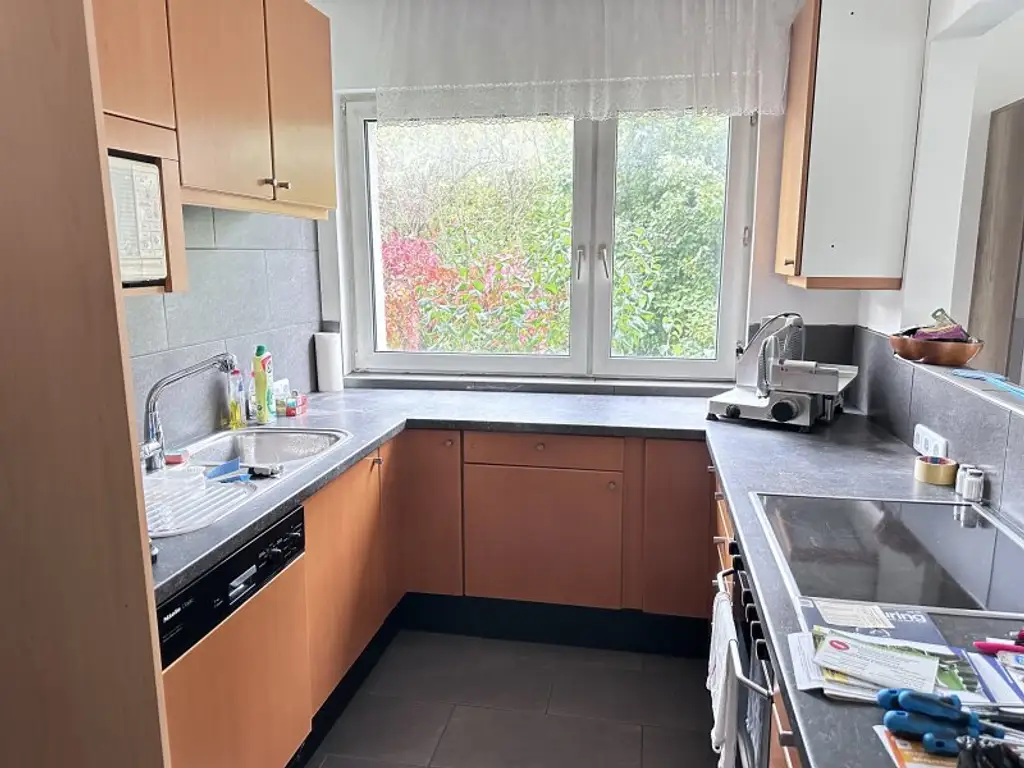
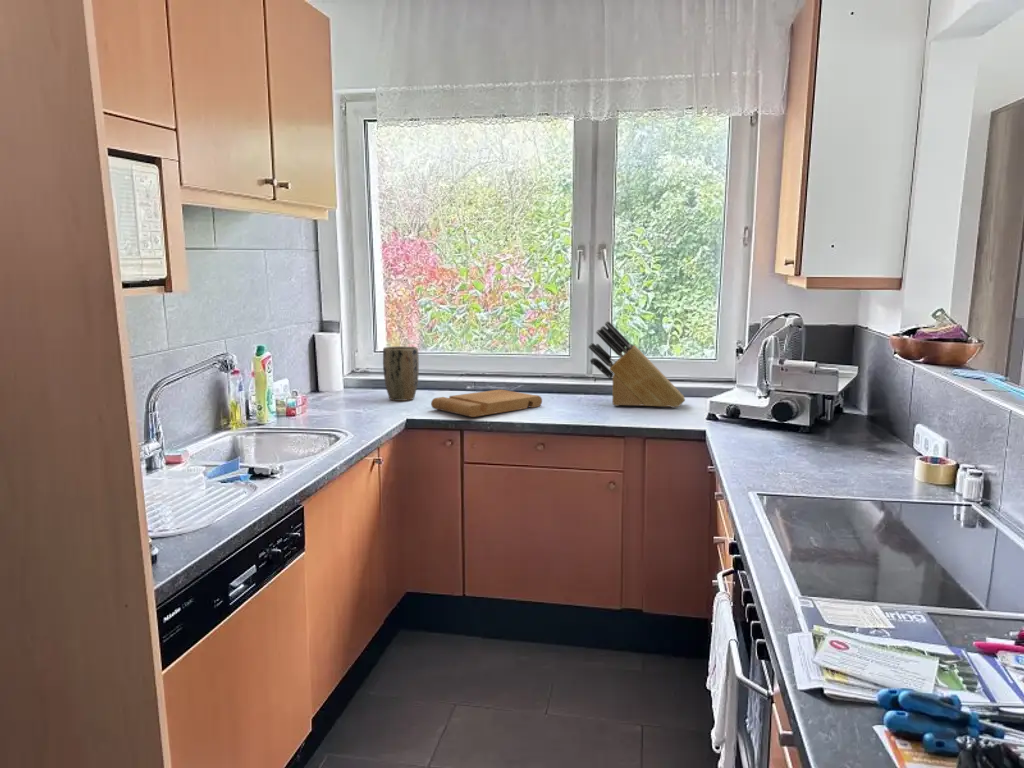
+ plant pot [382,345,420,402]
+ cutting board [430,389,543,418]
+ knife block [588,320,686,409]
